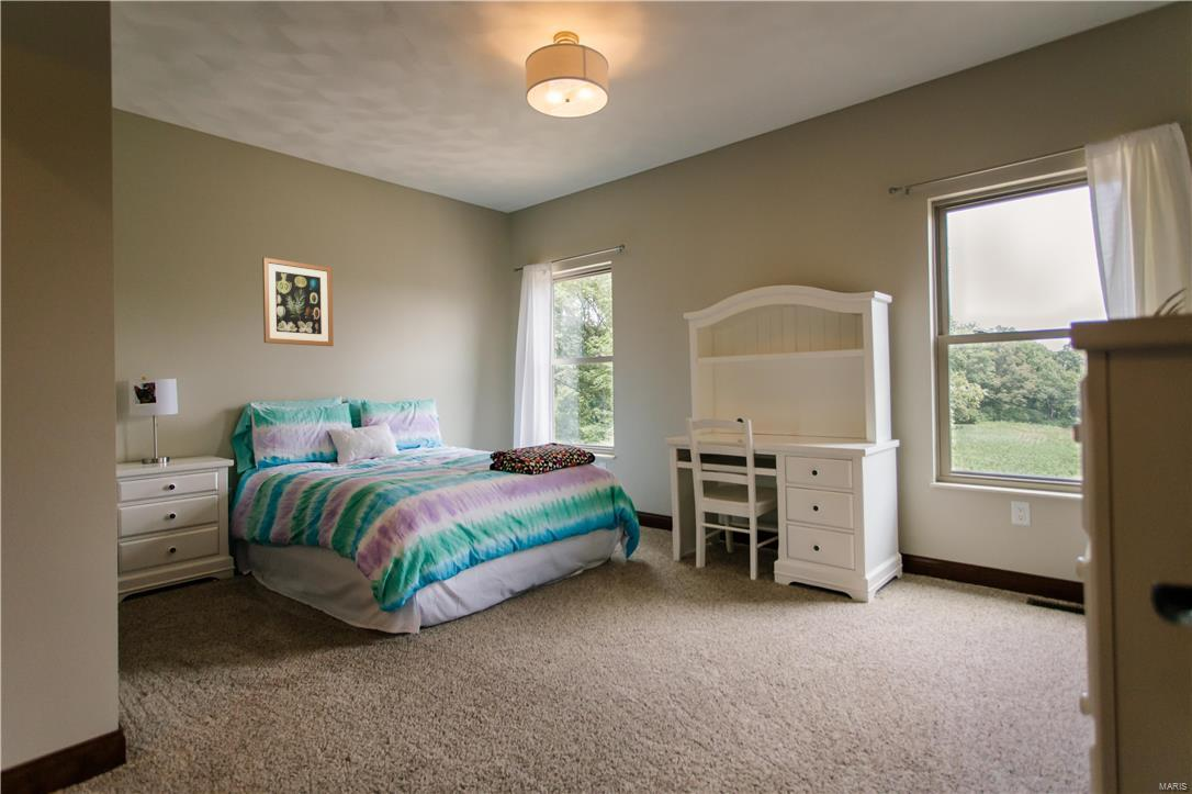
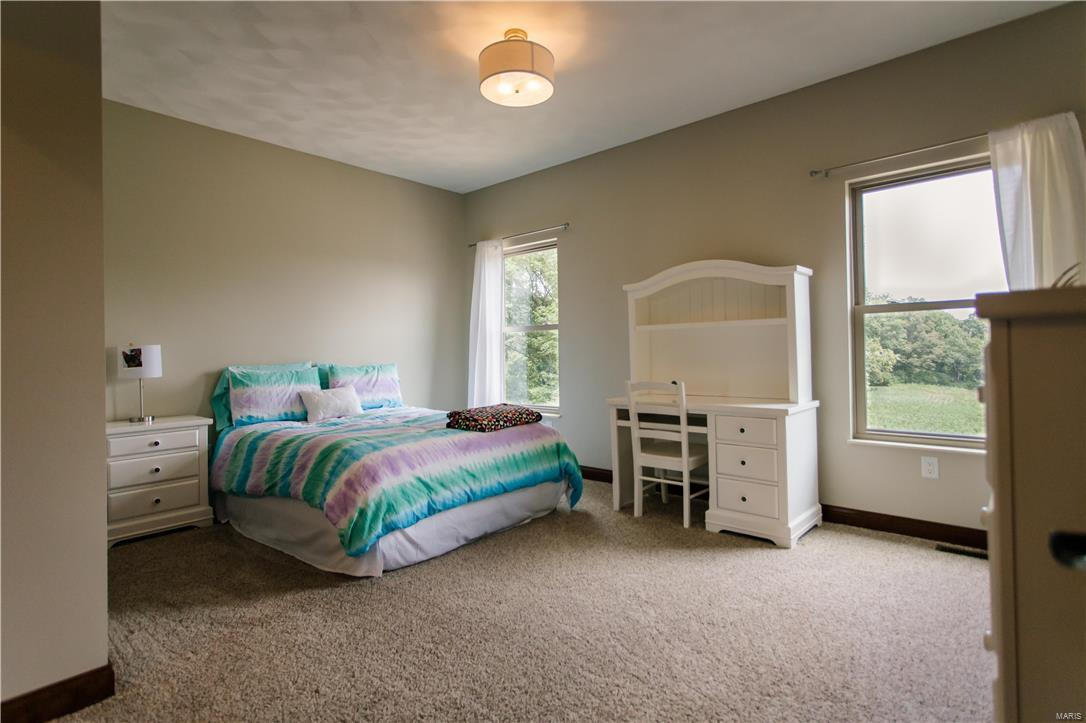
- wall art [261,256,335,347]
